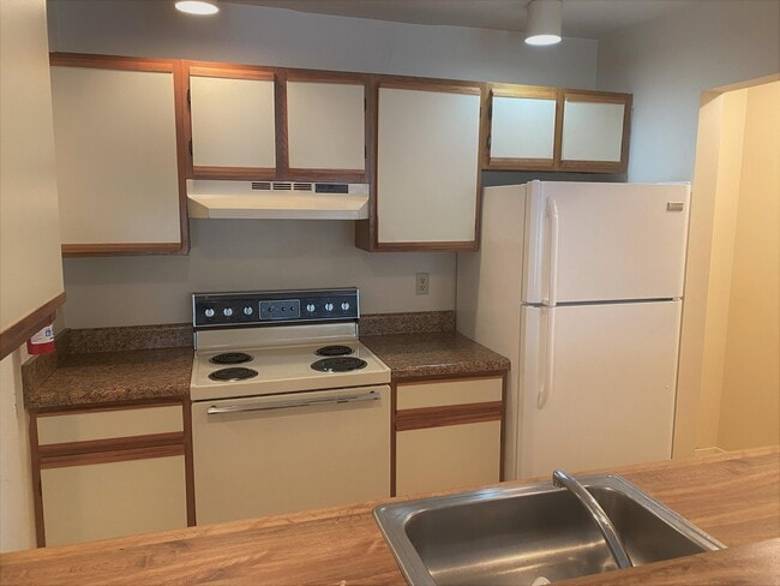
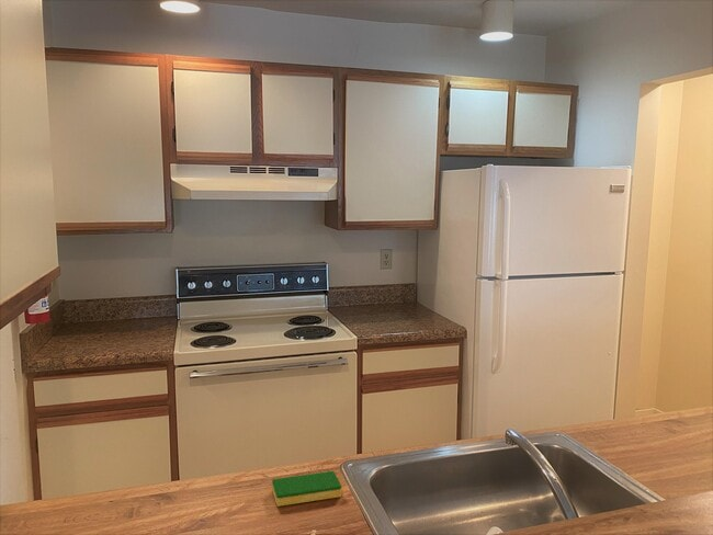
+ dish sponge [271,470,342,508]
